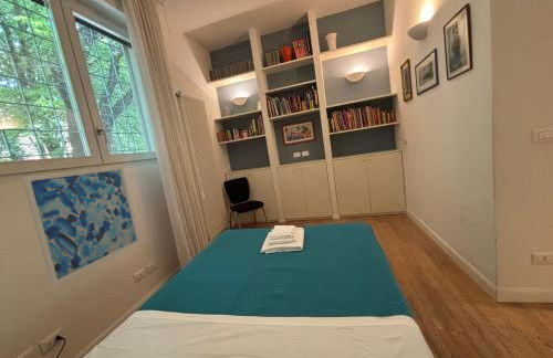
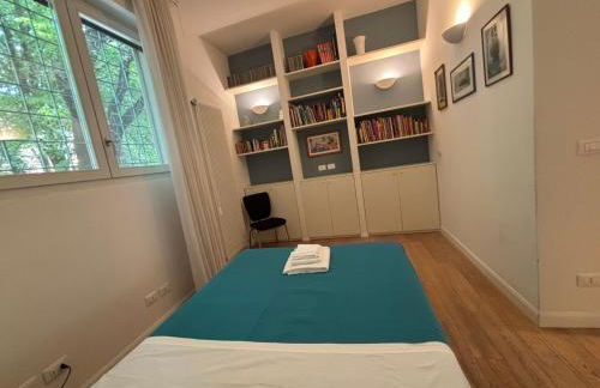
- wall art [21,166,140,287]
